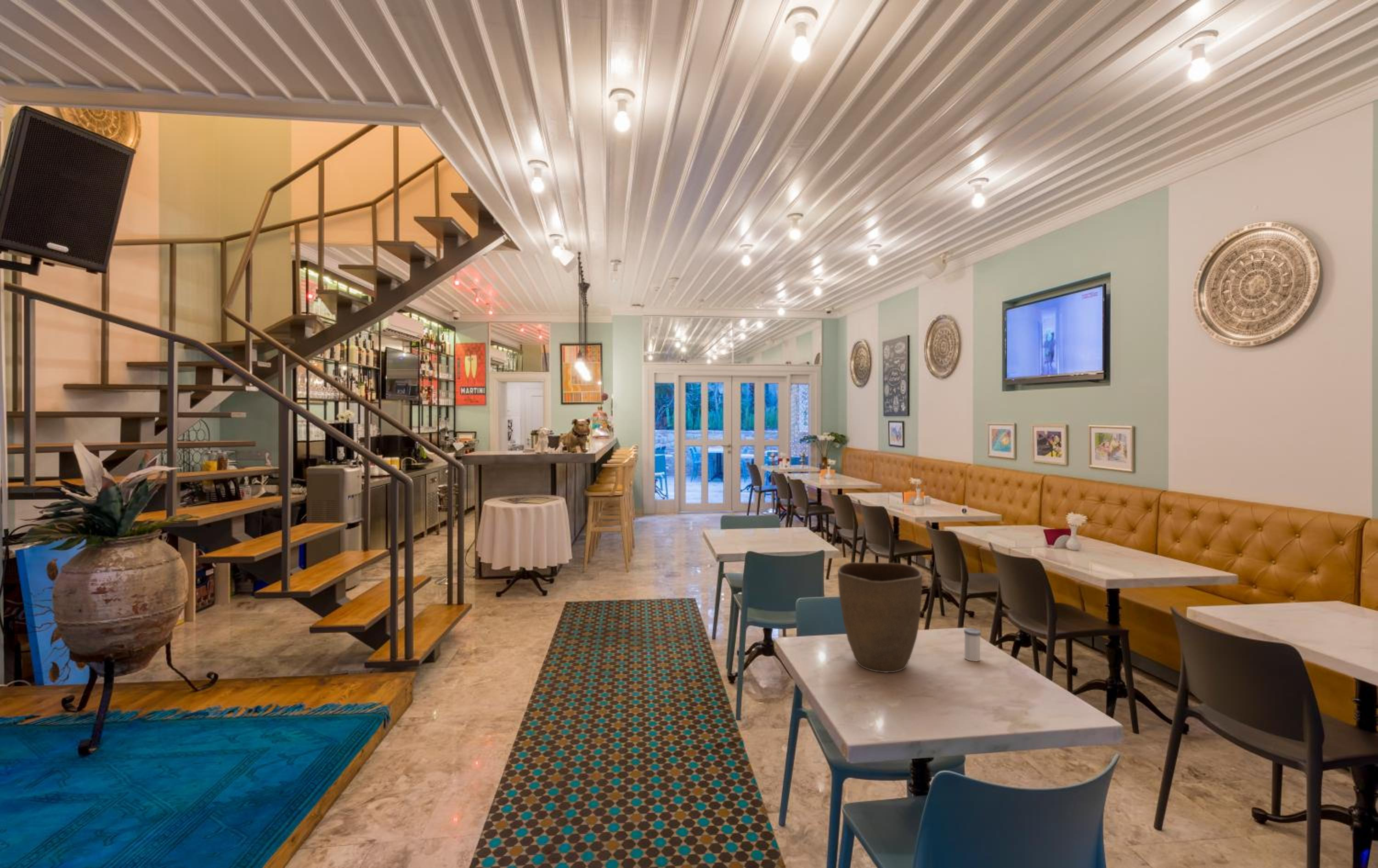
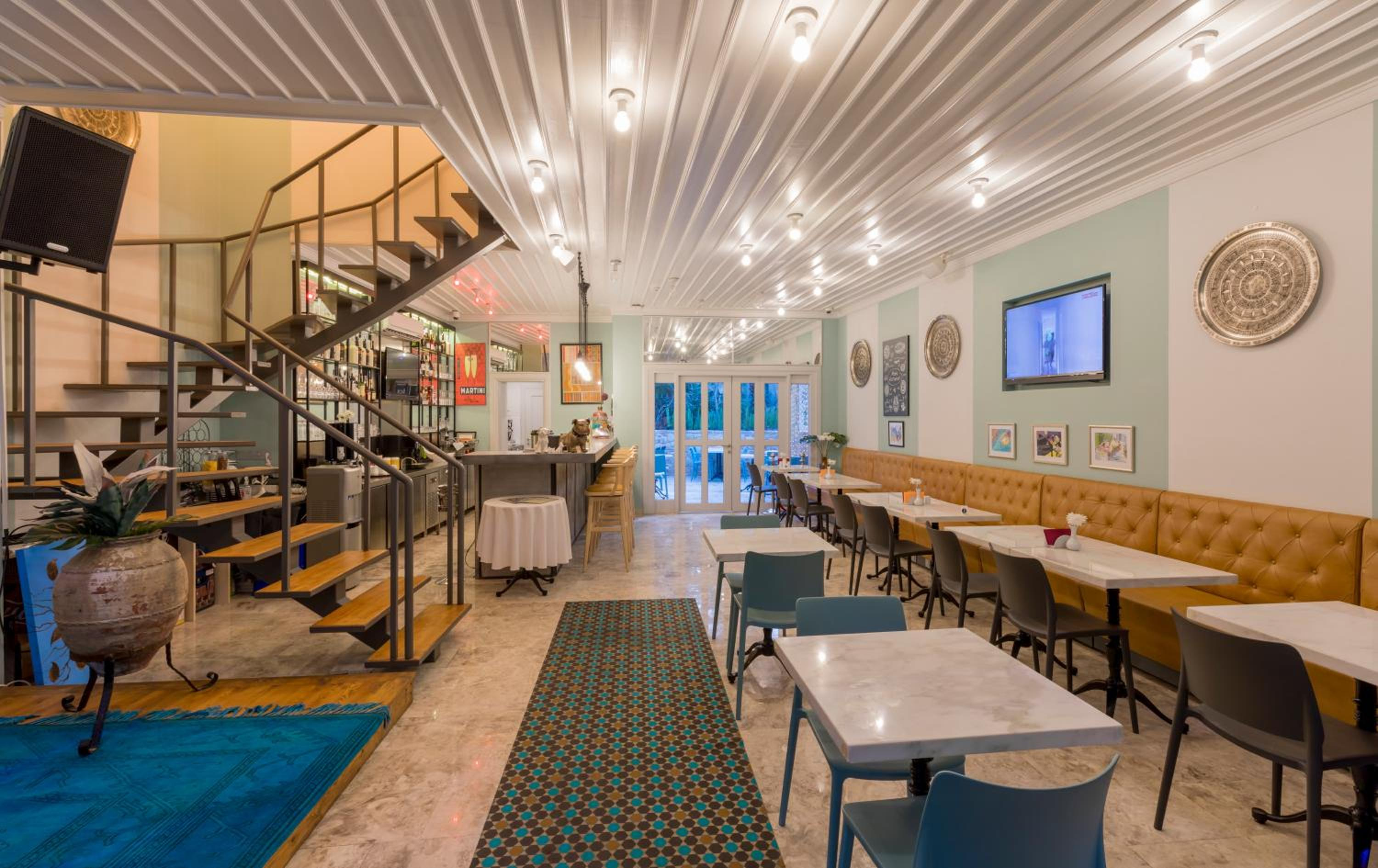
- salt shaker [963,627,982,662]
- vase [837,562,923,673]
